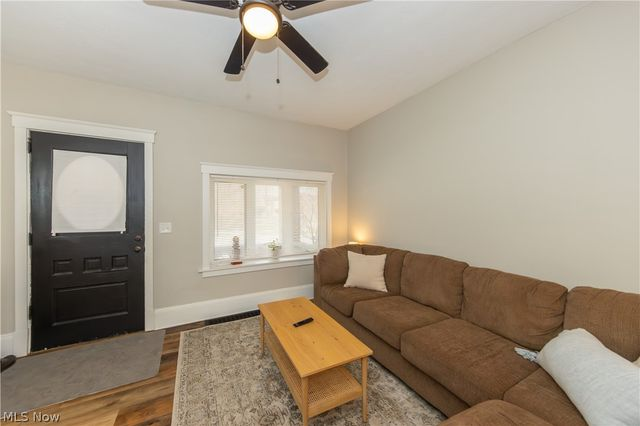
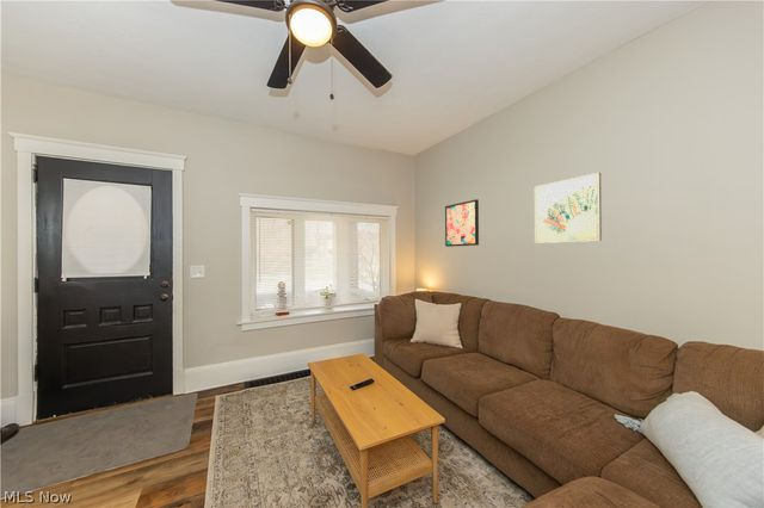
+ wall art [444,198,480,248]
+ wall art [534,172,603,244]
